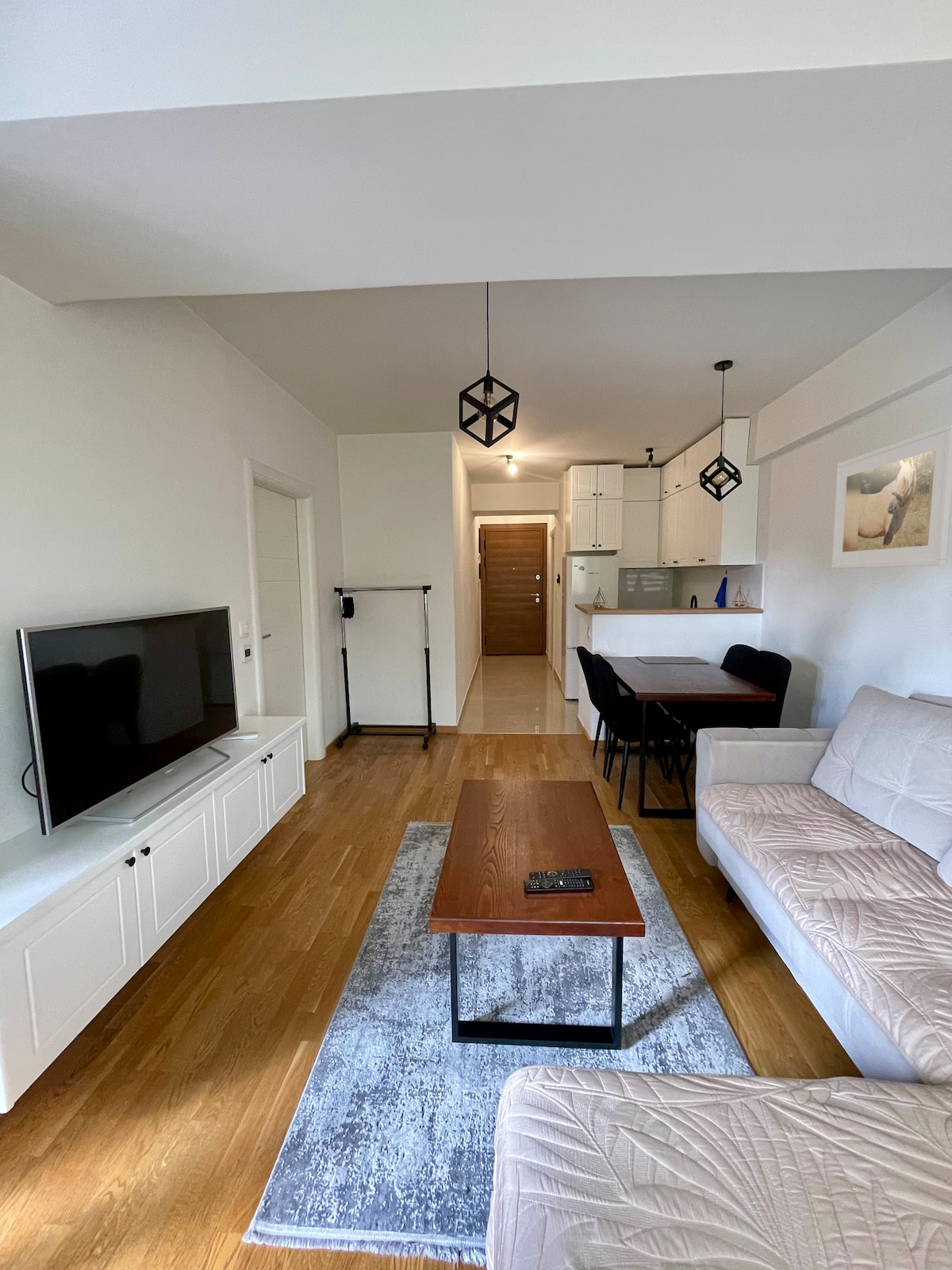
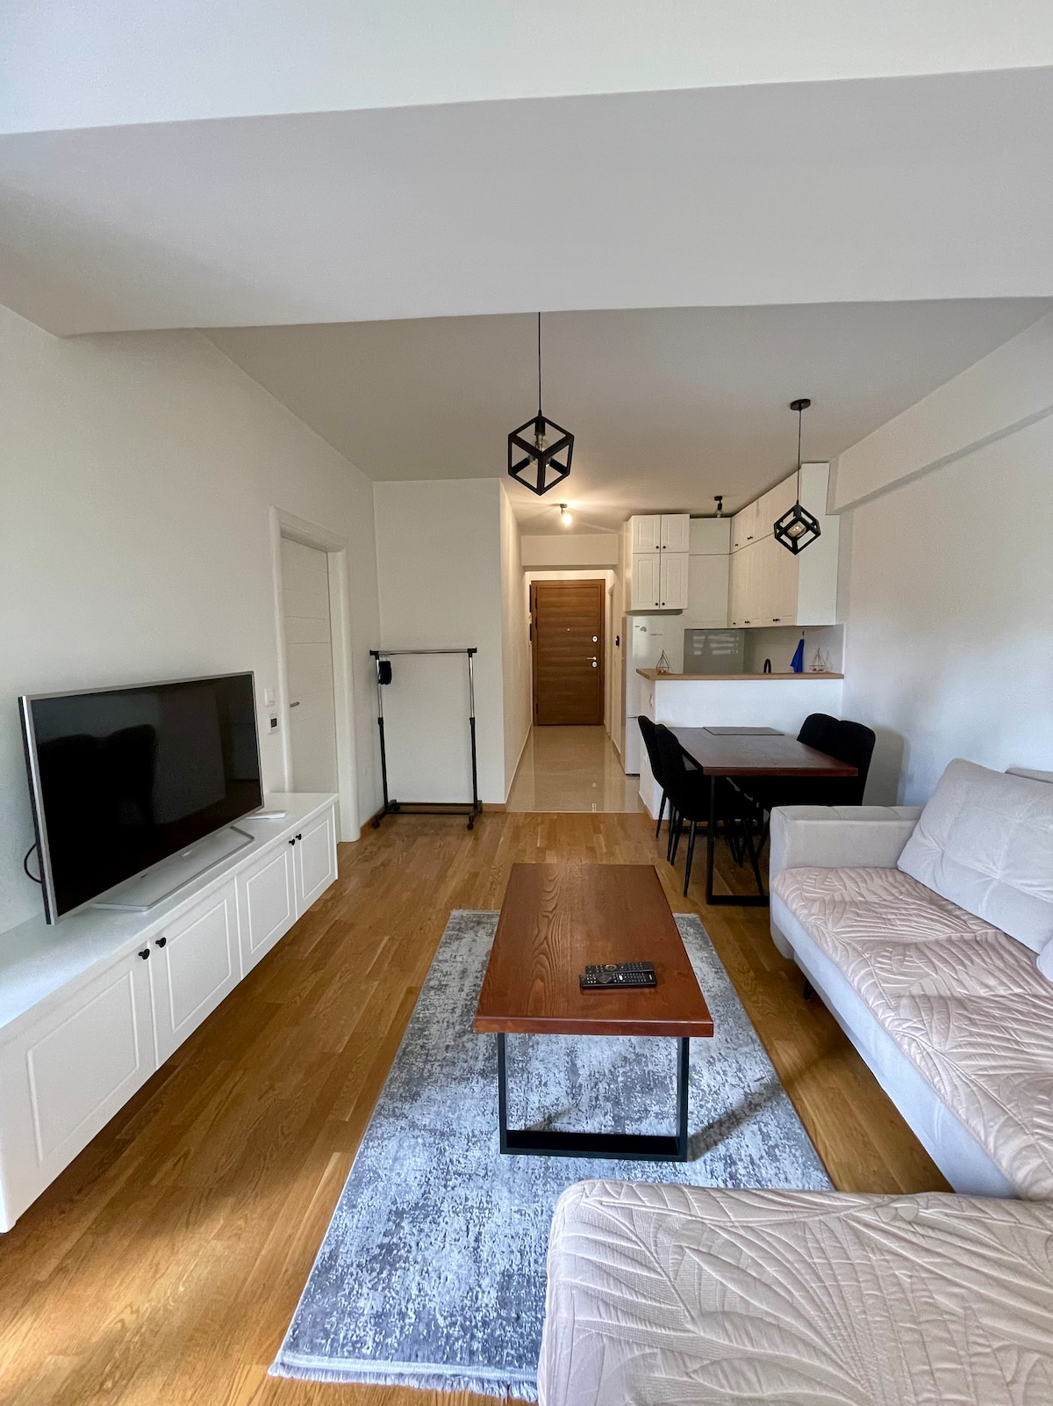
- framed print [831,422,952,569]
